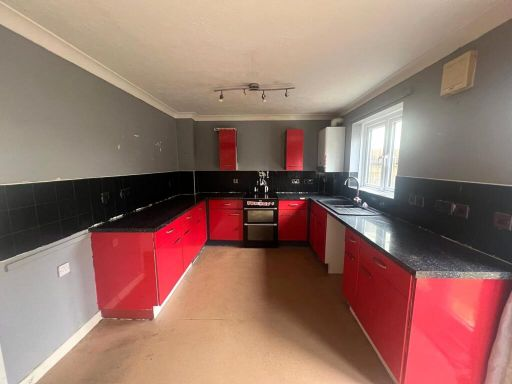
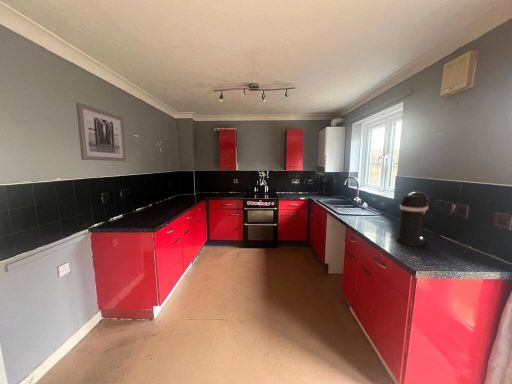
+ wall art [75,102,127,162]
+ coffee maker [395,191,430,247]
